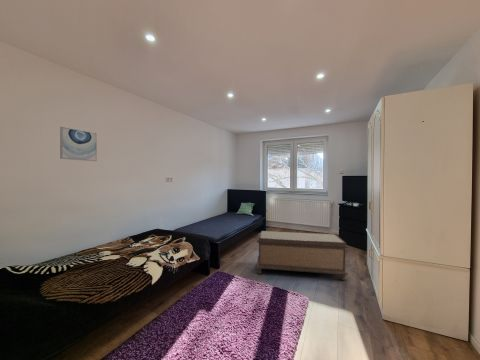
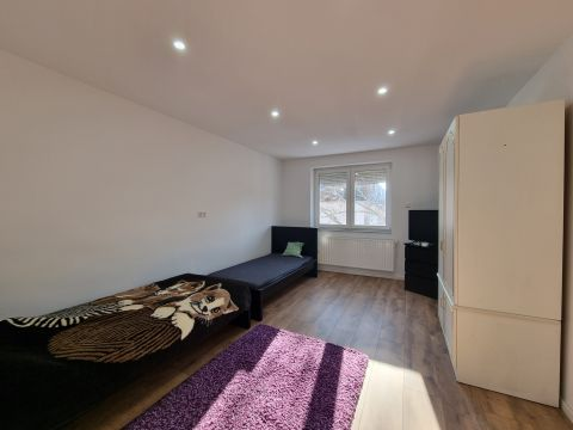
- wall art [59,126,98,162]
- bench [255,230,349,282]
